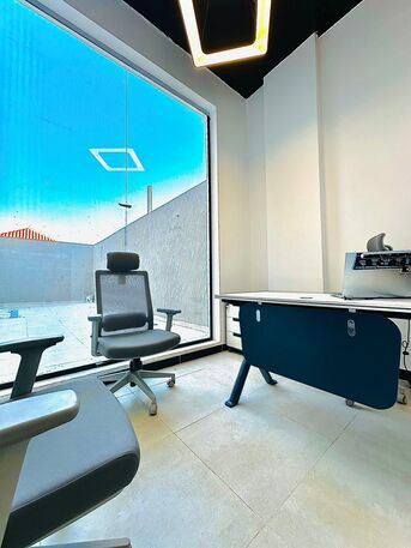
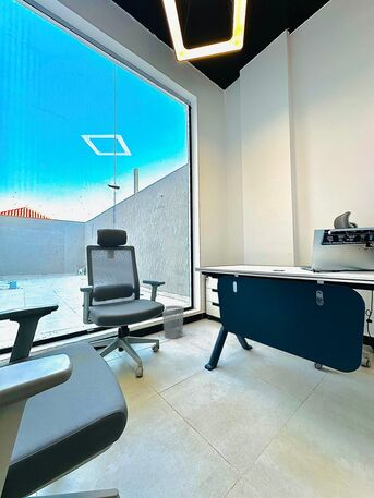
+ wastebasket [161,305,185,340]
